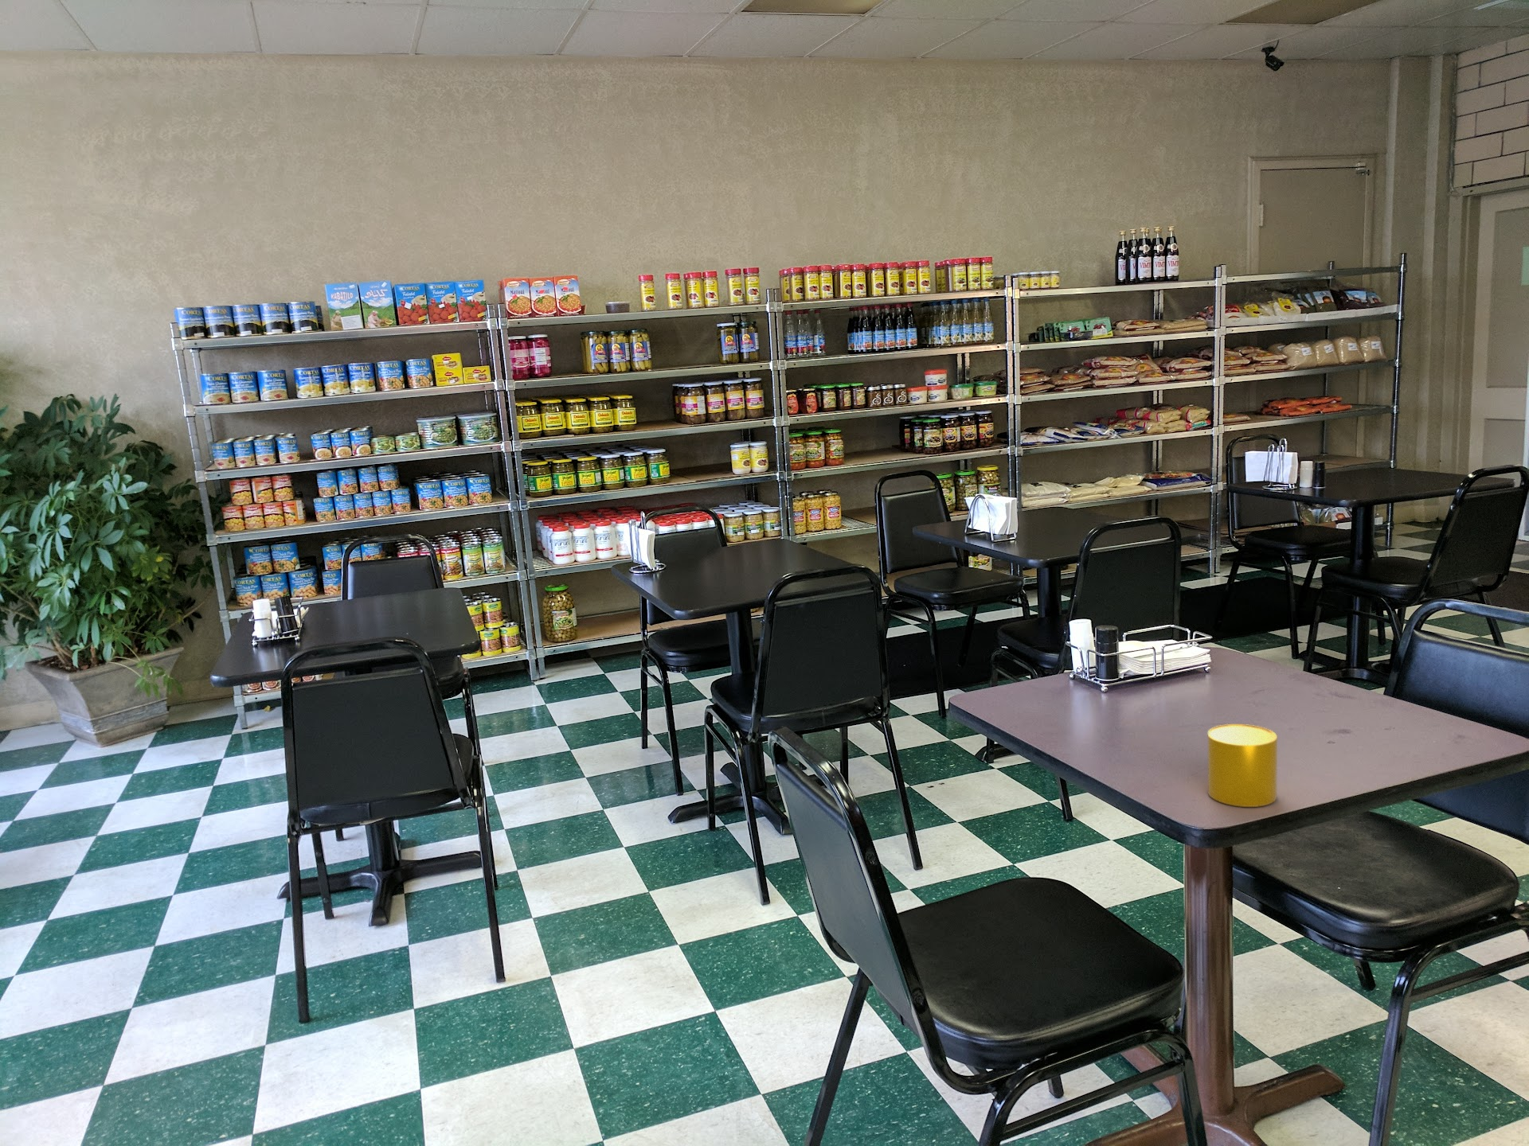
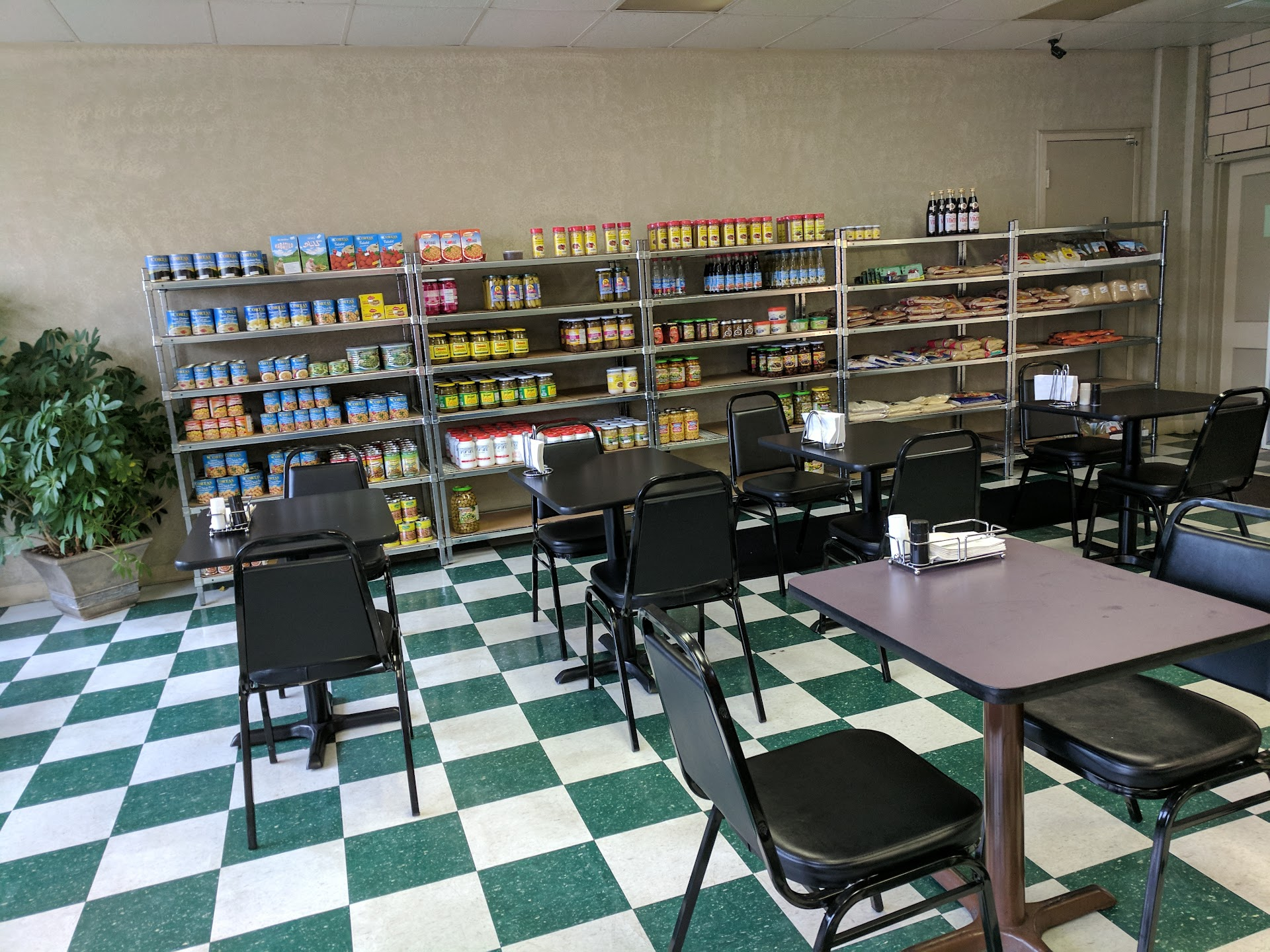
- cup [1208,723,1279,808]
